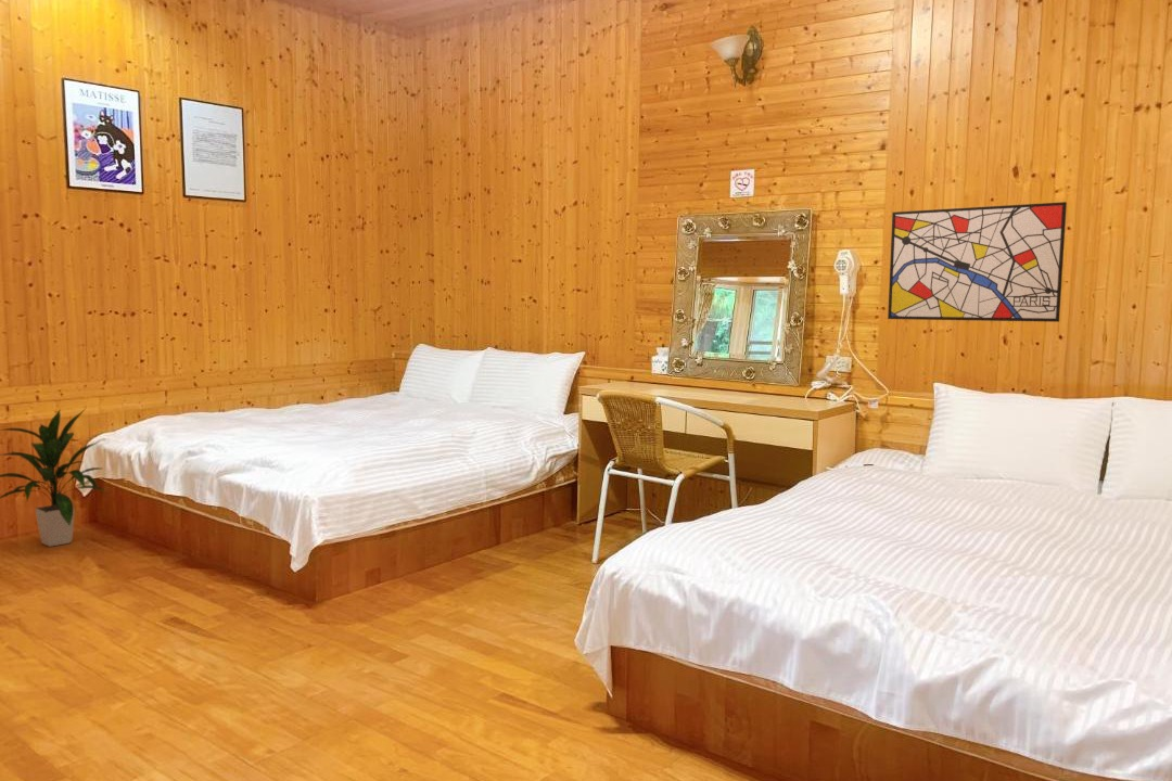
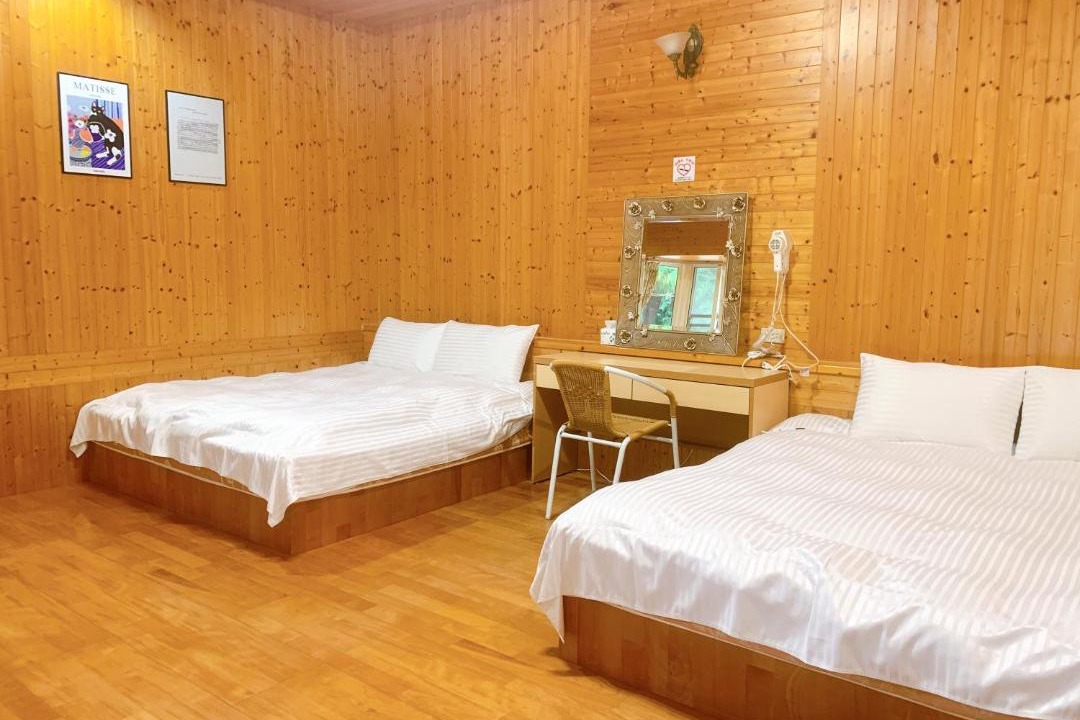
- indoor plant [0,409,109,548]
- wall art [887,201,1068,323]
